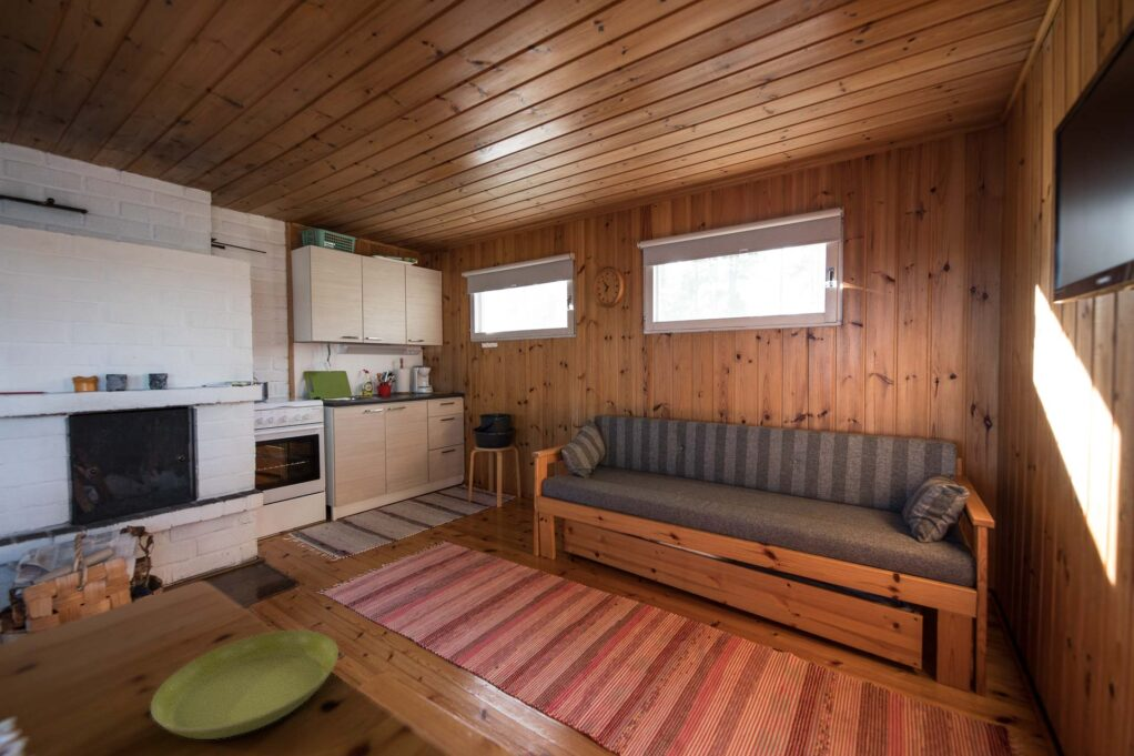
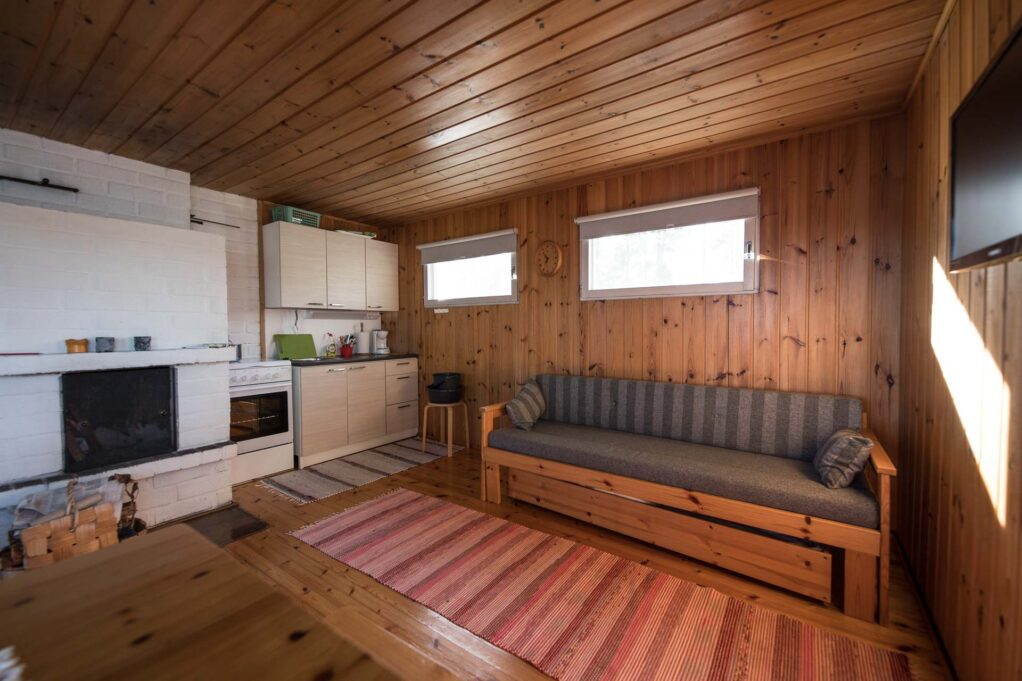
- saucer [150,629,340,740]
